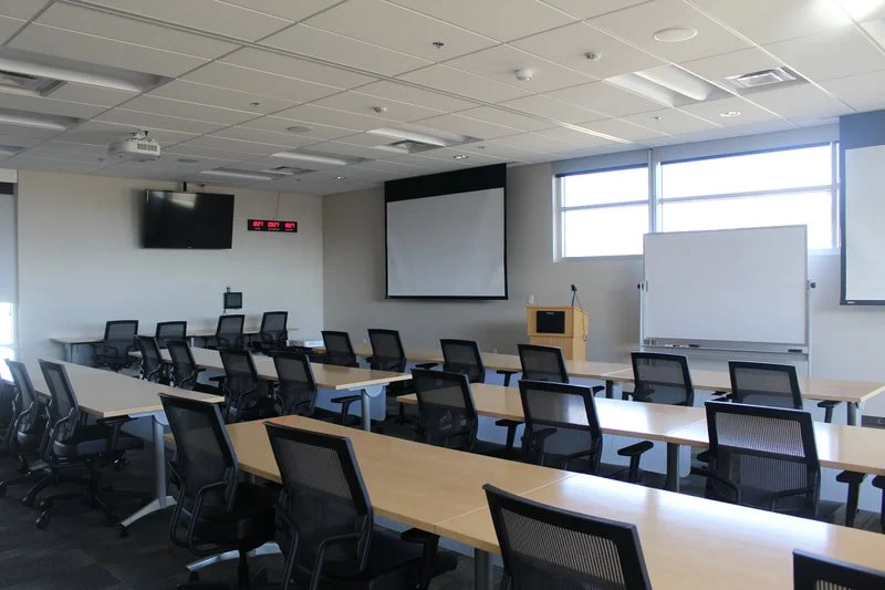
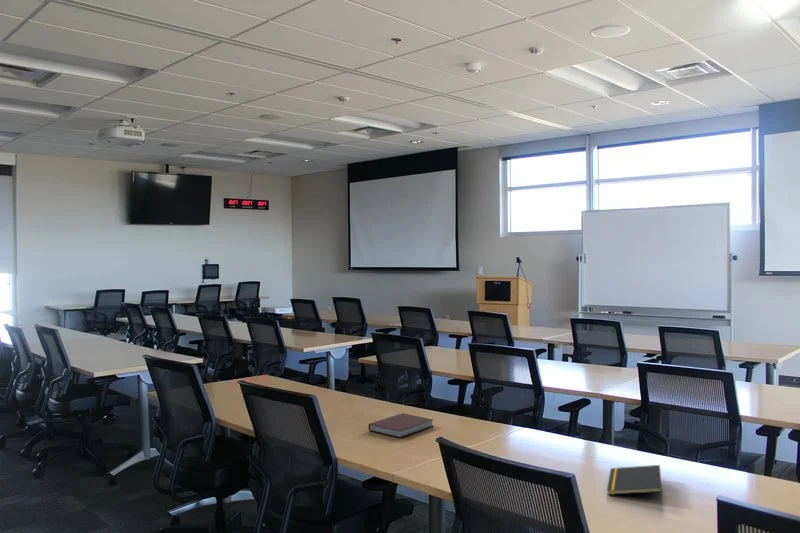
+ notebook [367,412,434,439]
+ notepad [606,464,663,496]
